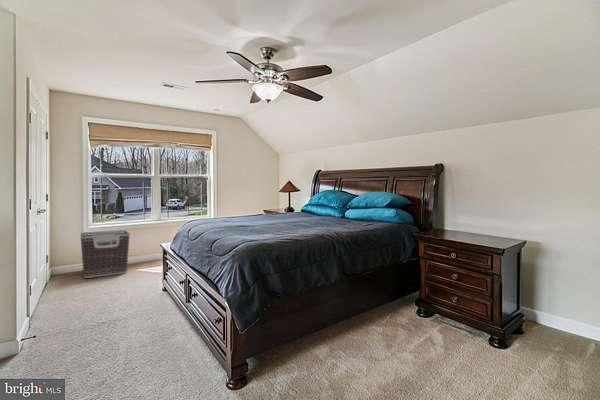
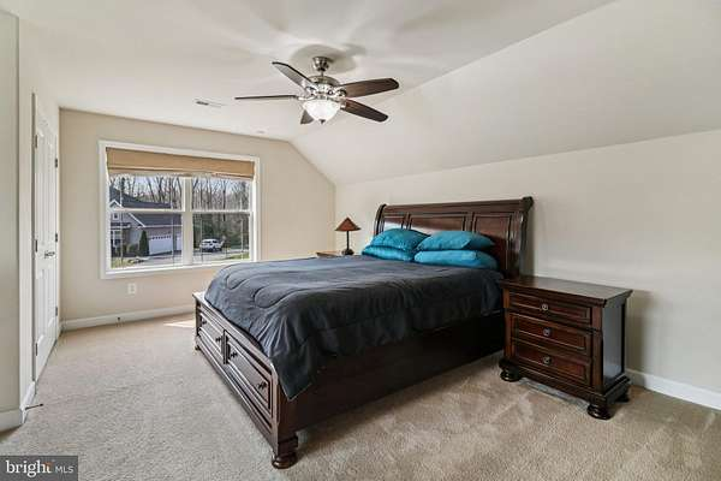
- clothes hamper [80,230,131,279]
